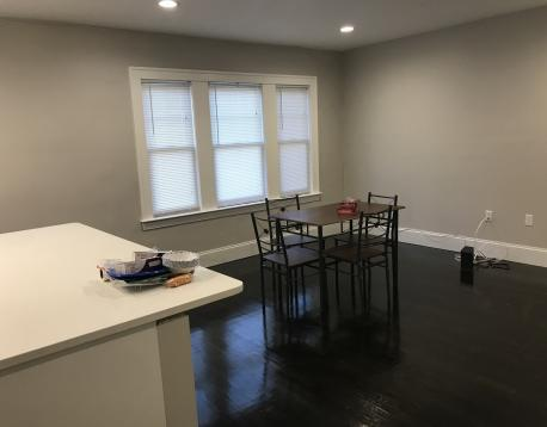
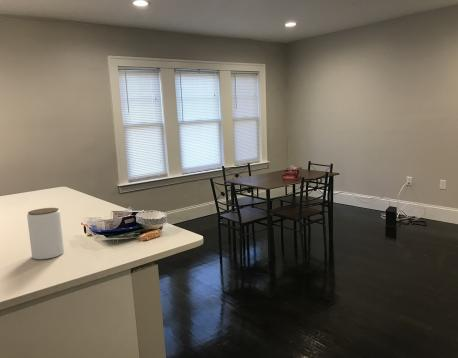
+ jar [26,207,65,260]
